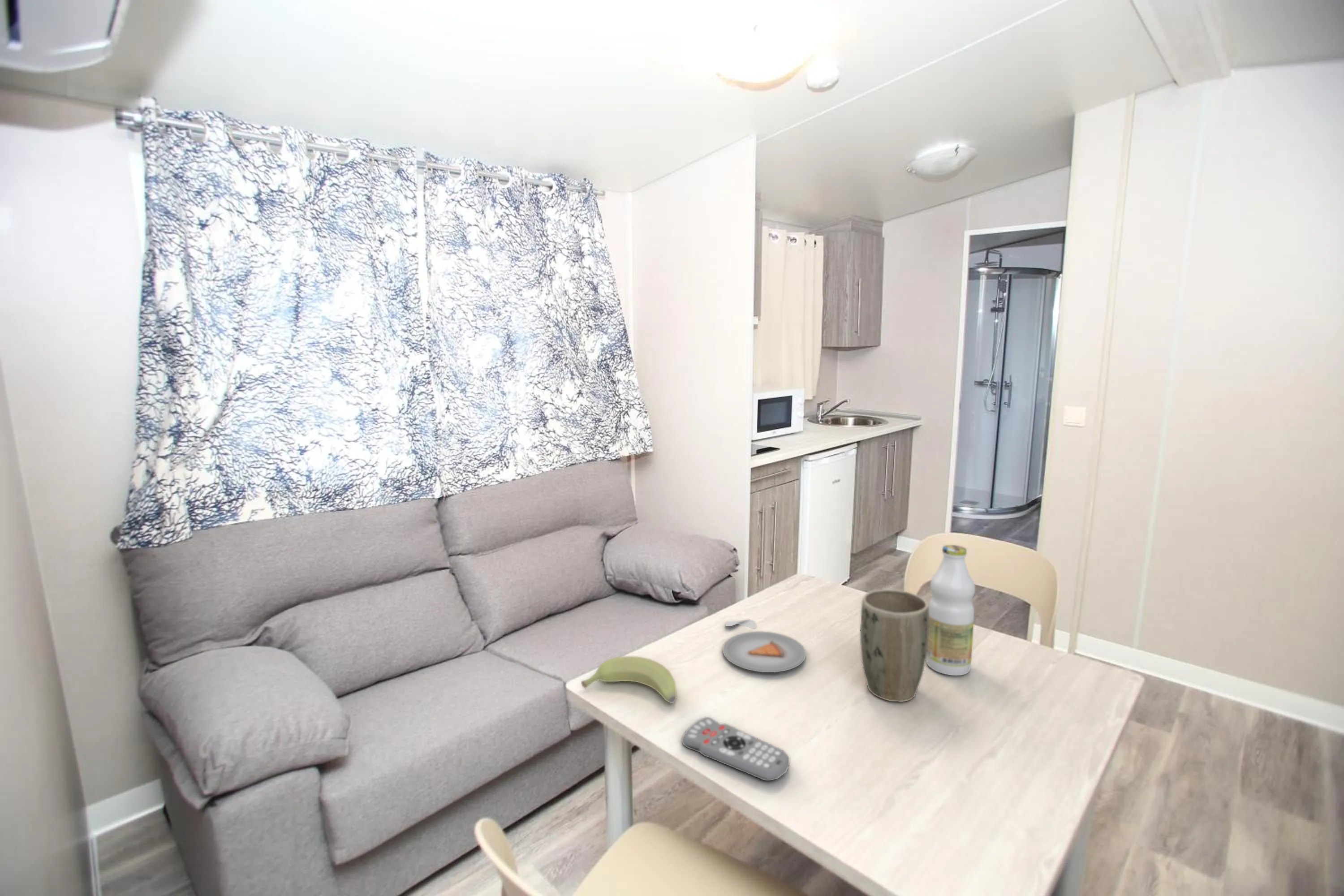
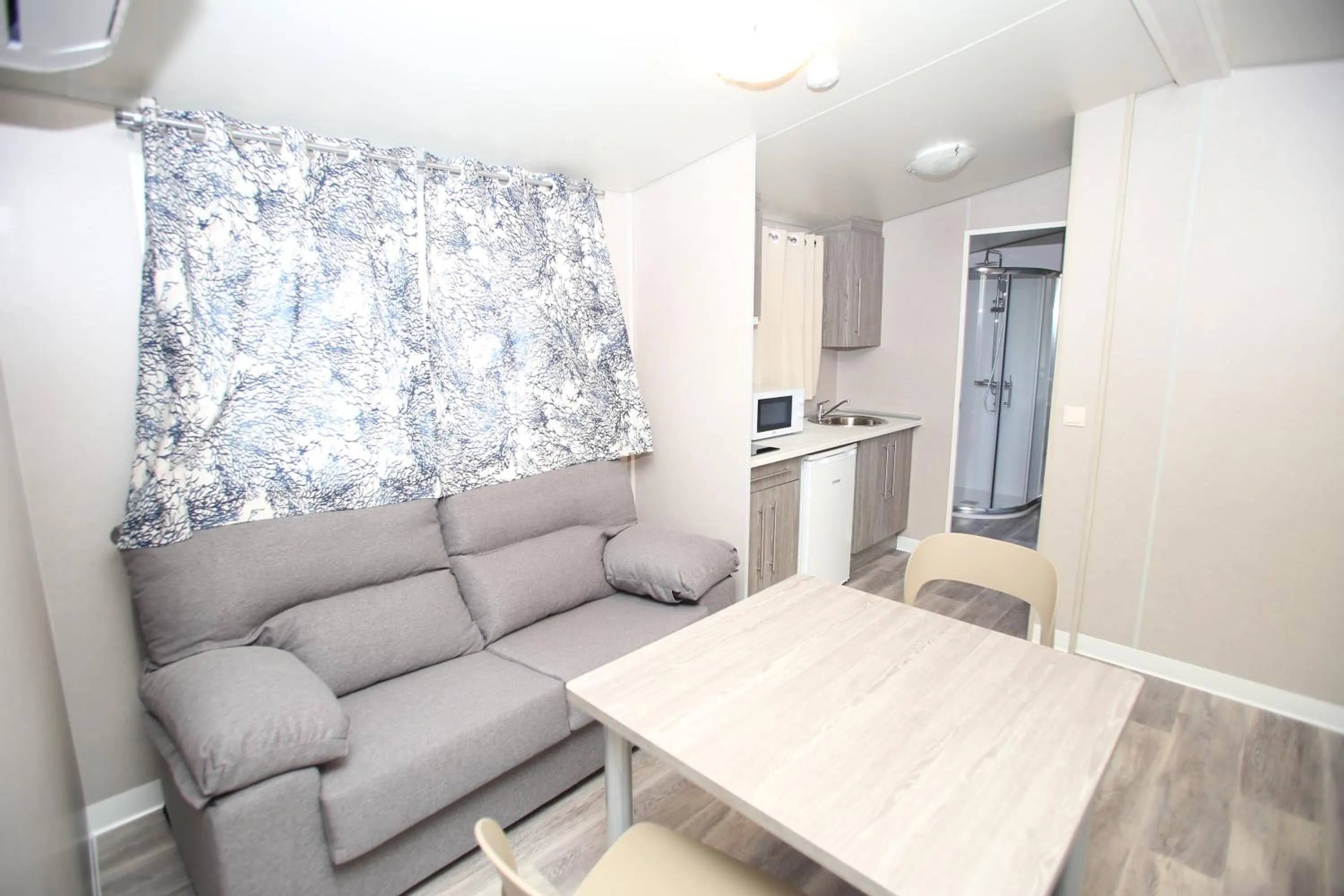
- remote control [681,716,790,781]
- banana [581,656,677,704]
- bottle [926,544,976,676]
- dinner plate [722,619,806,673]
- plant pot [860,589,929,702]
